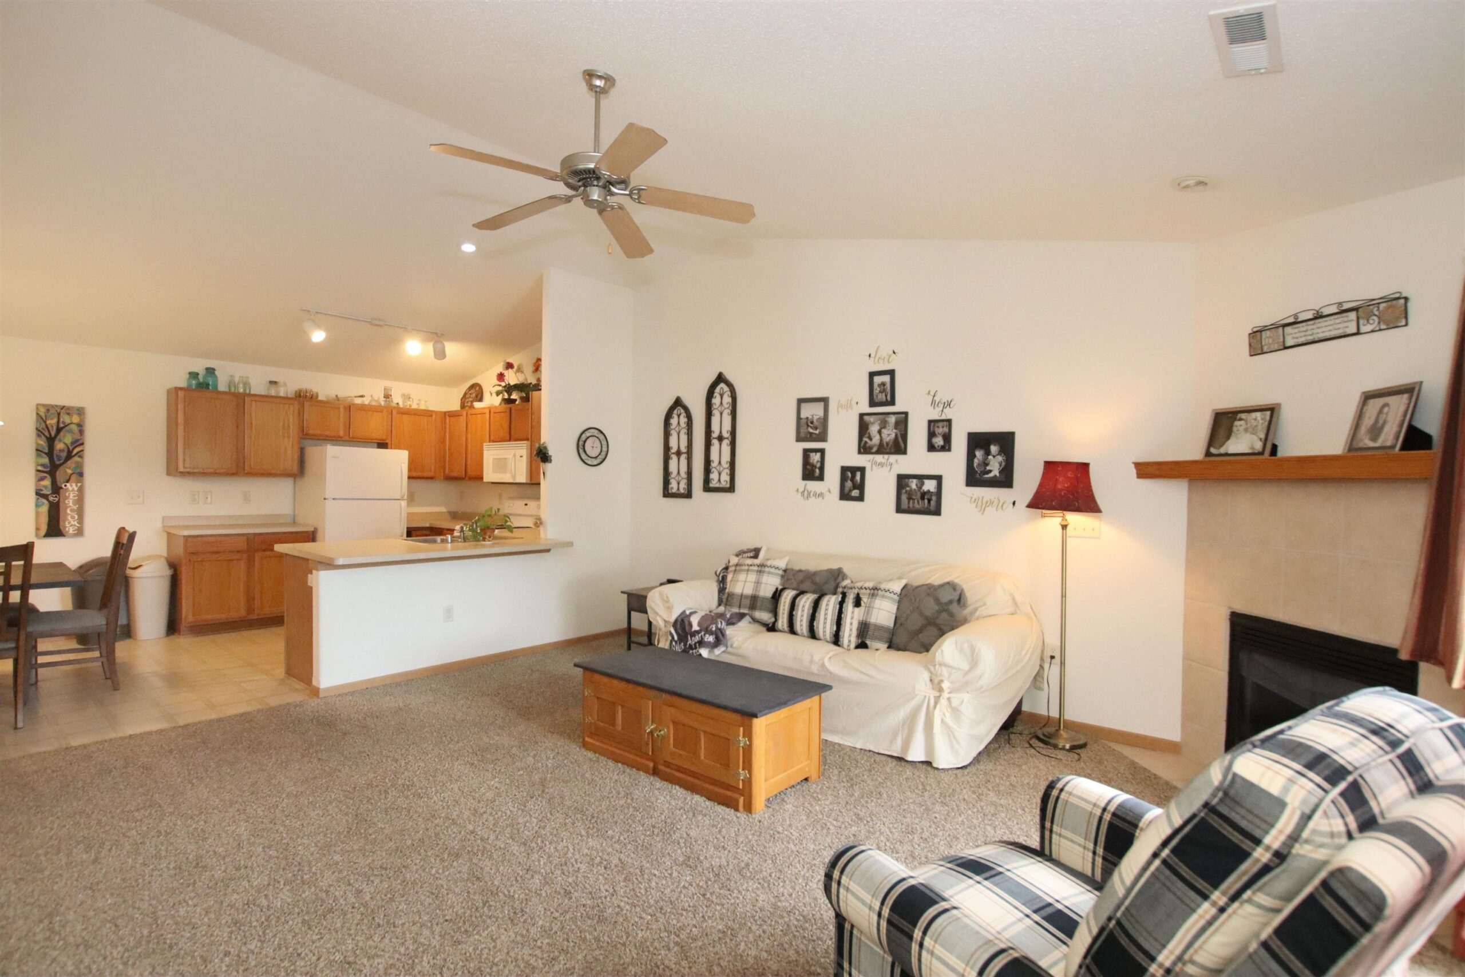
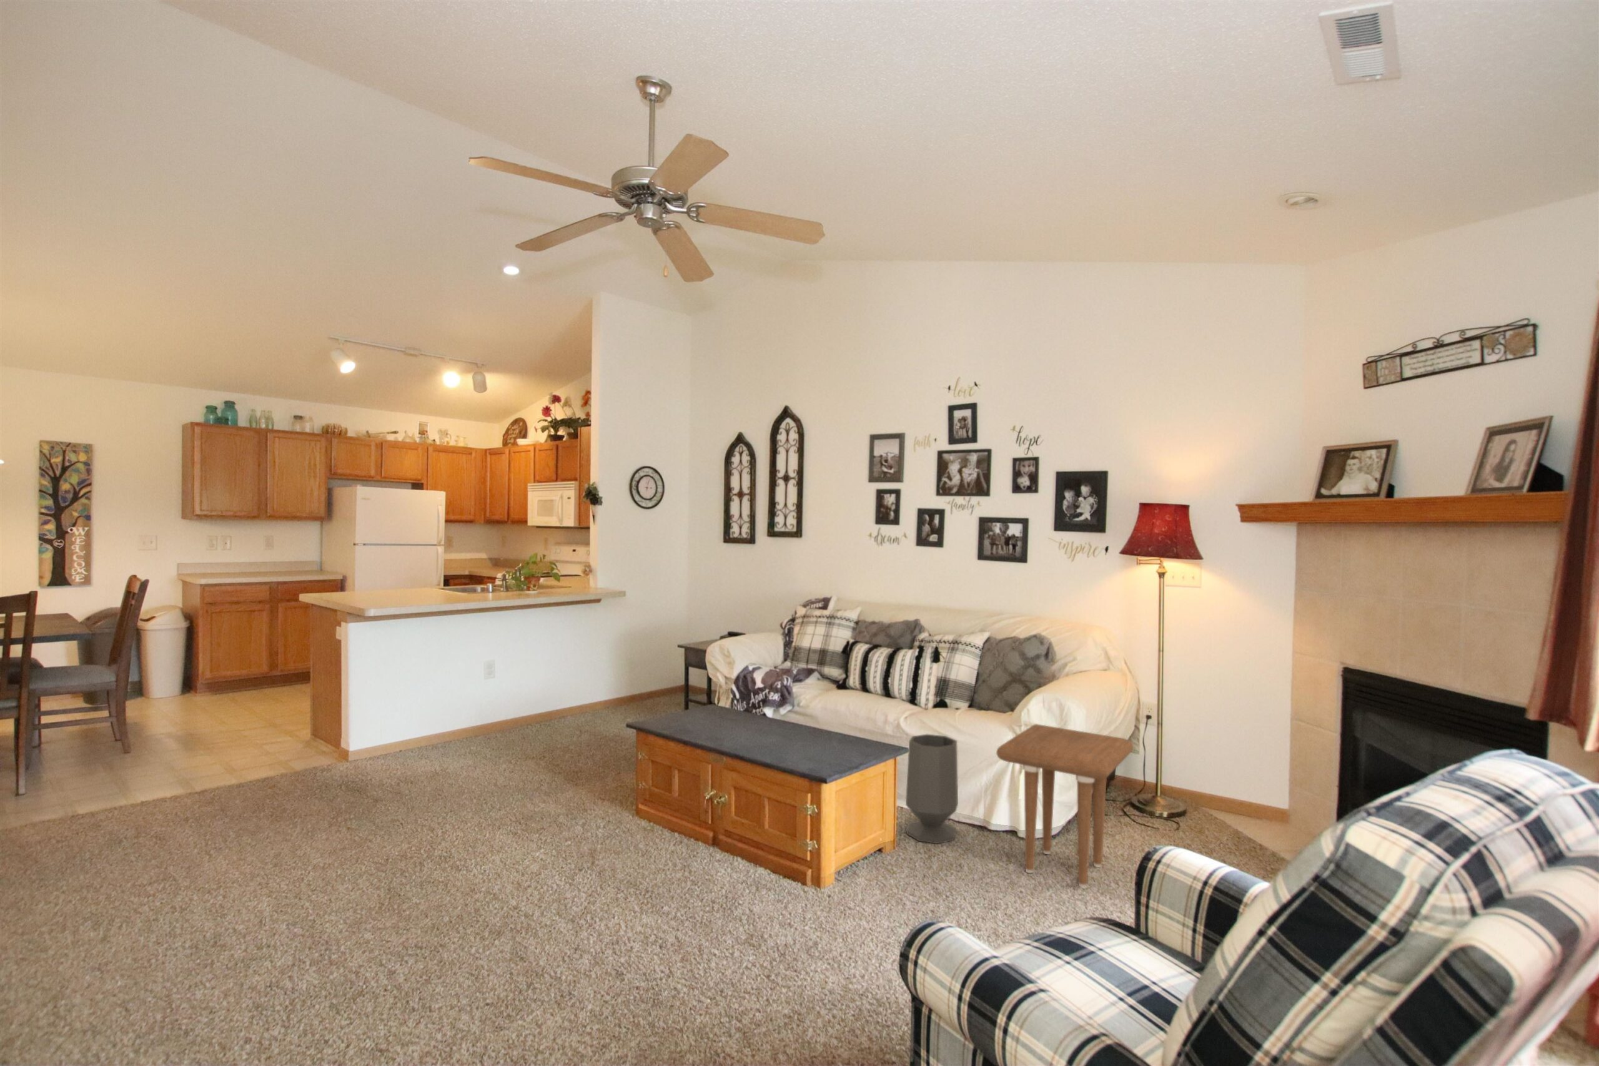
+ side table [996,723,1134,889]
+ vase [905,734,959,845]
